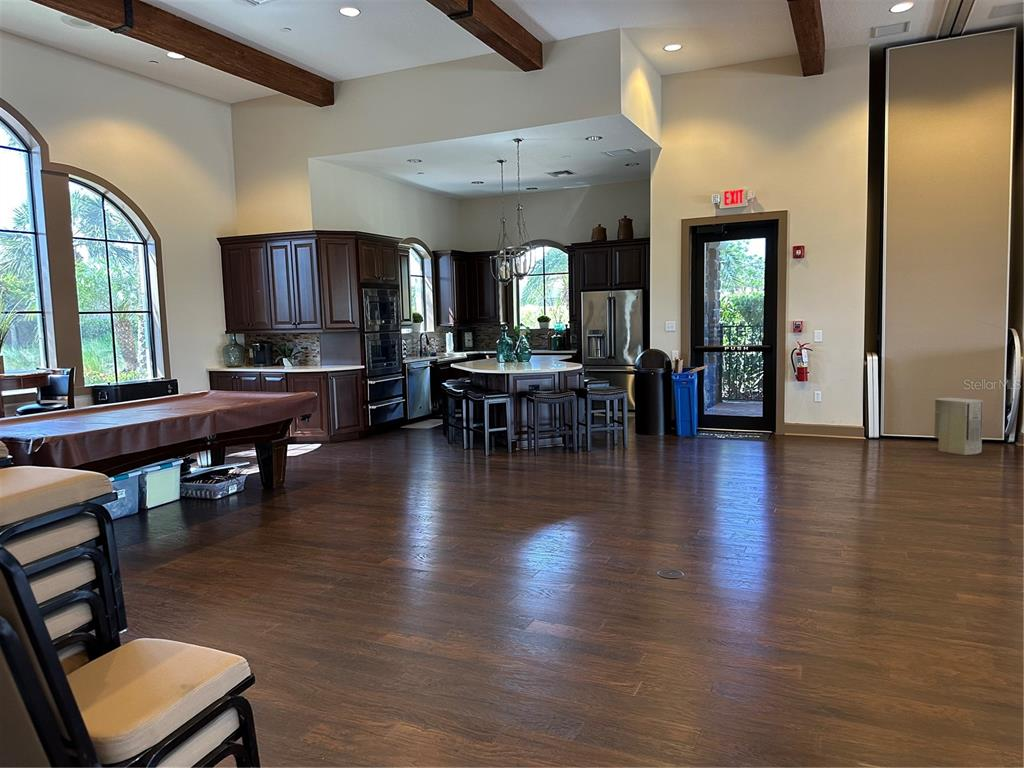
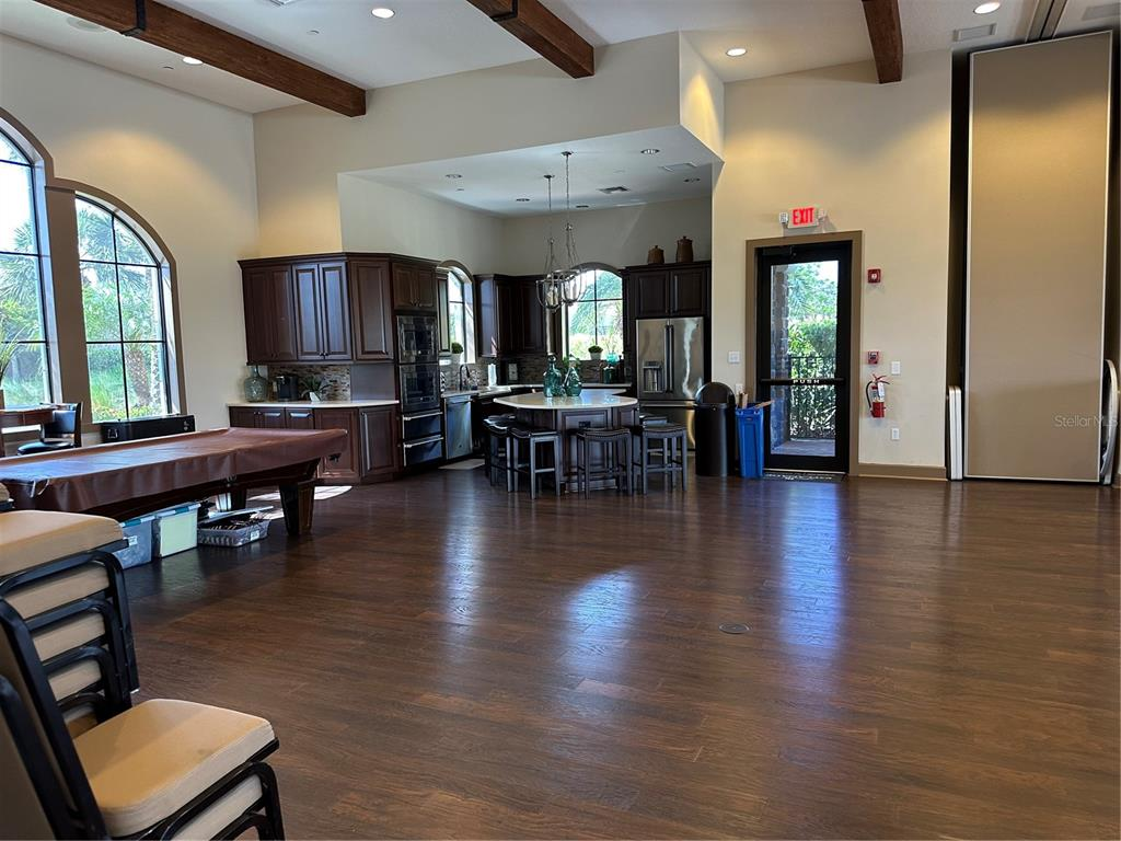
- air purifier [934,397,984,456]
